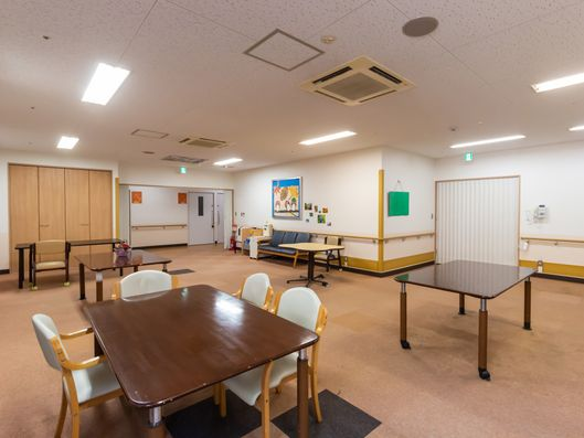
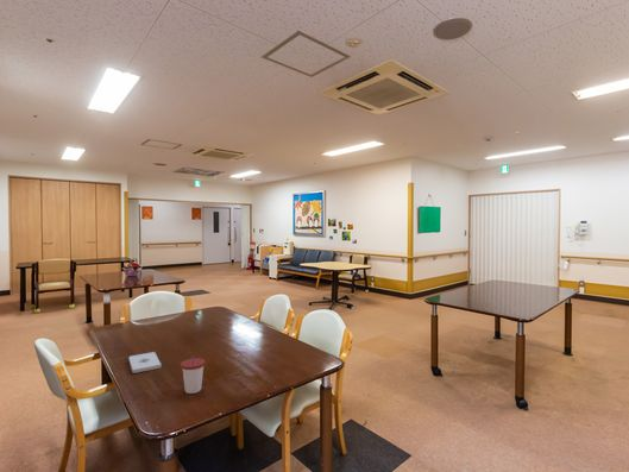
+ notepad [127,351,163,375]
+ cup [180,355,206,395]
